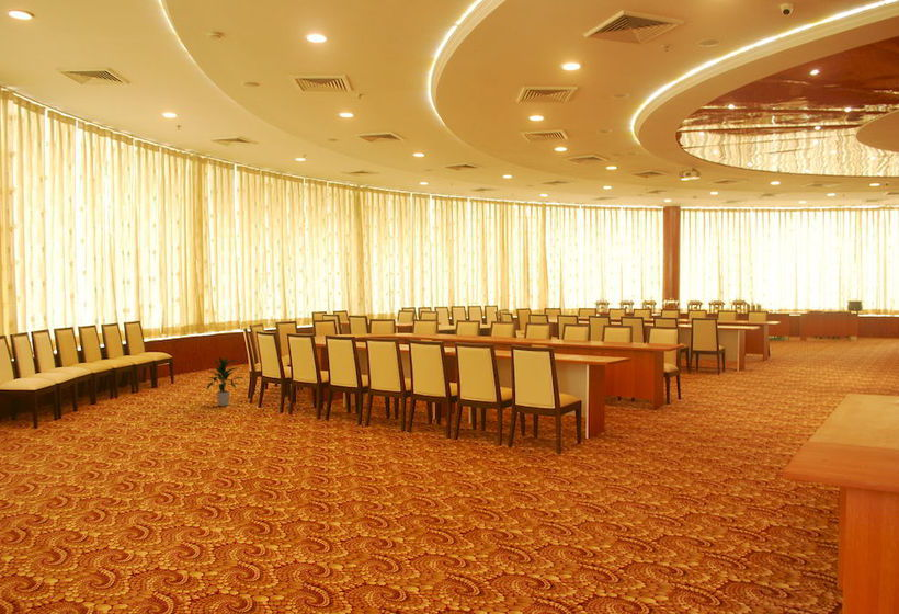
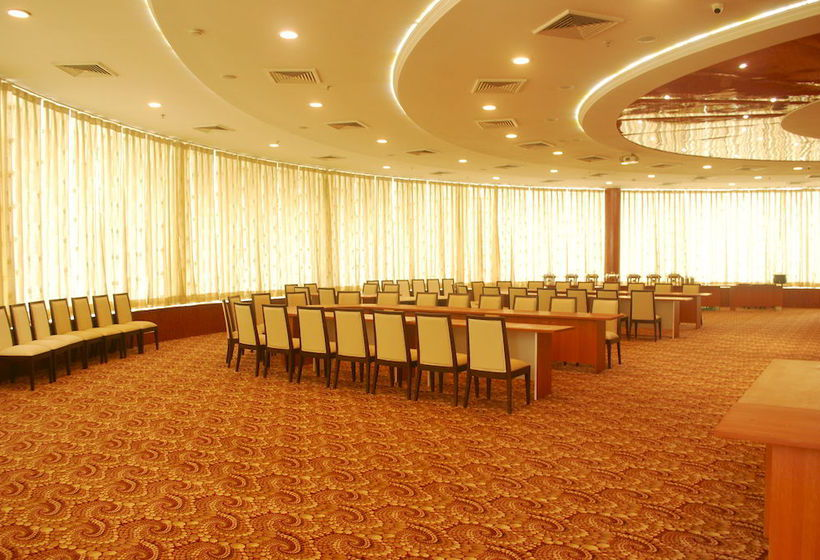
- indoor plant [204,355,246,407]
